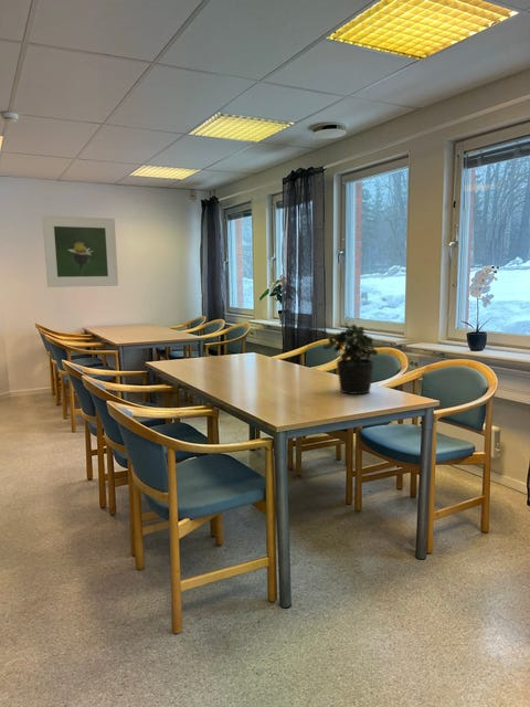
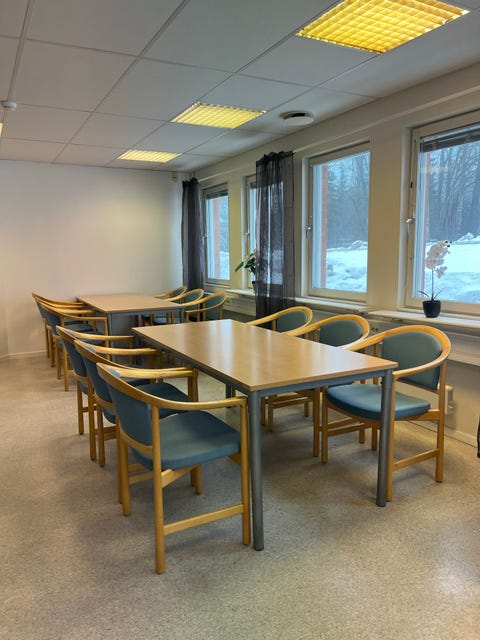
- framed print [41,214,119,288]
- potted plant [322,321,379,395]
